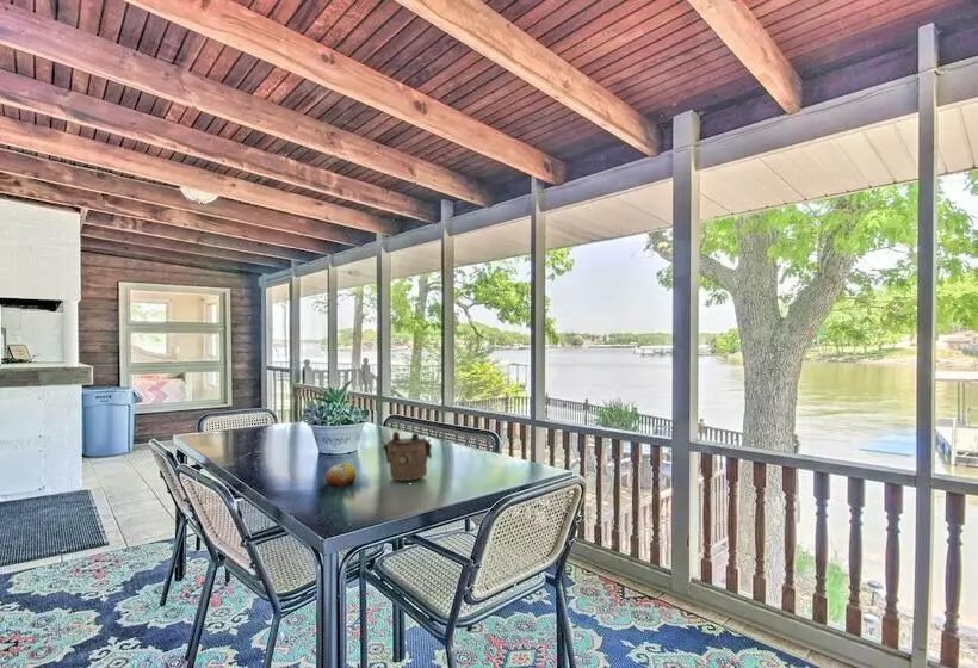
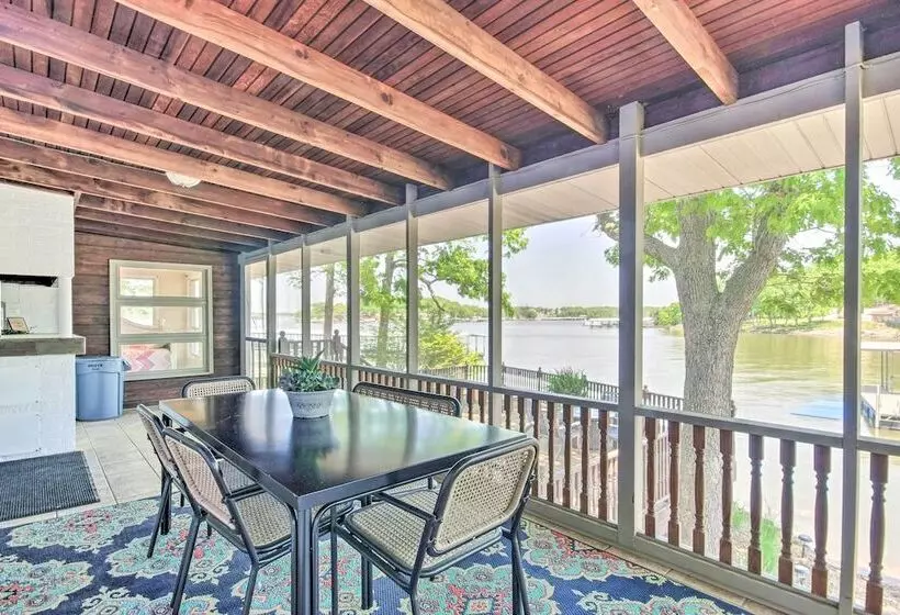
- fruit [324,462,357,487]
- teapot [378,431,433,482]
